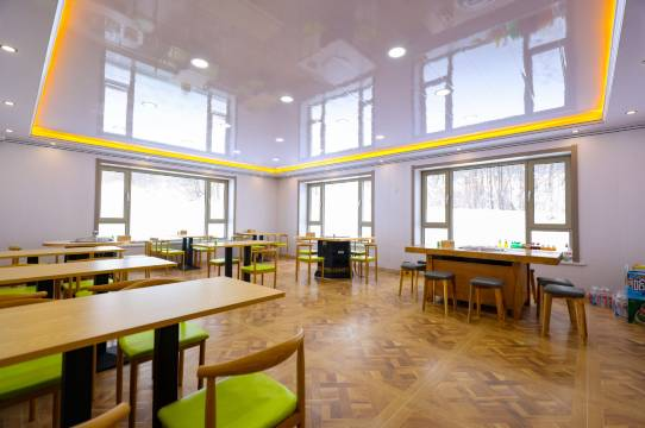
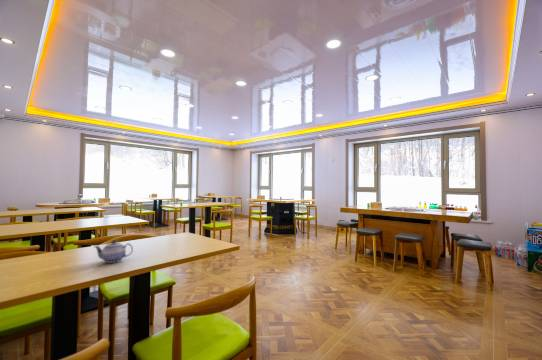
+ teapot [94,239,134,264]
